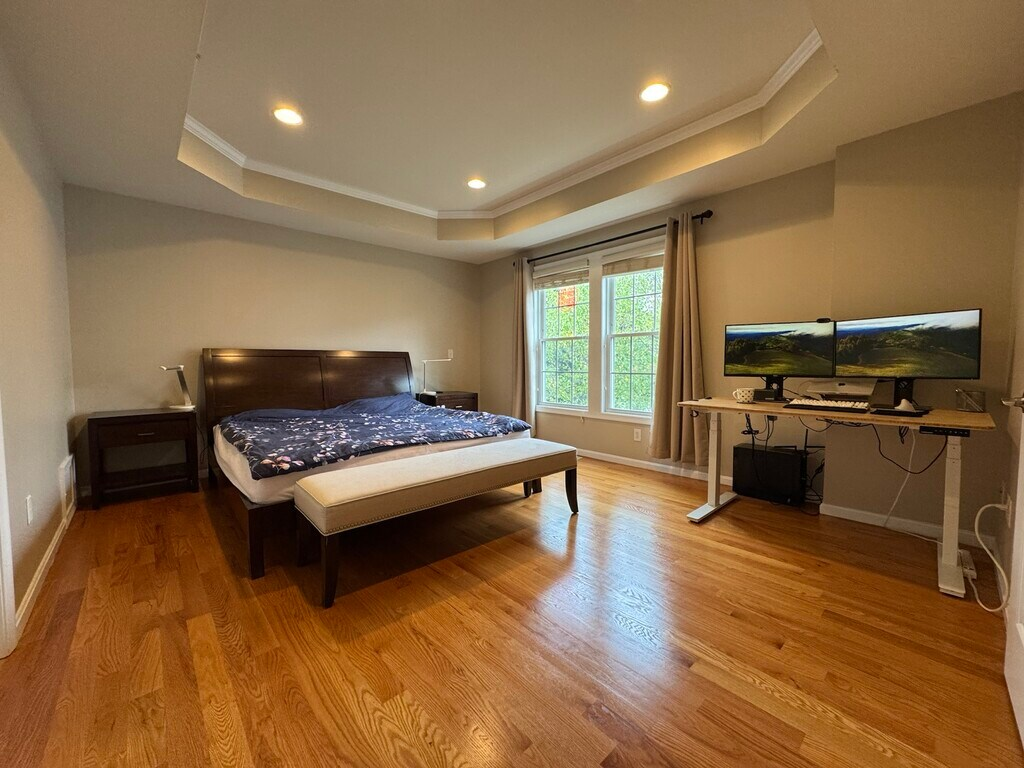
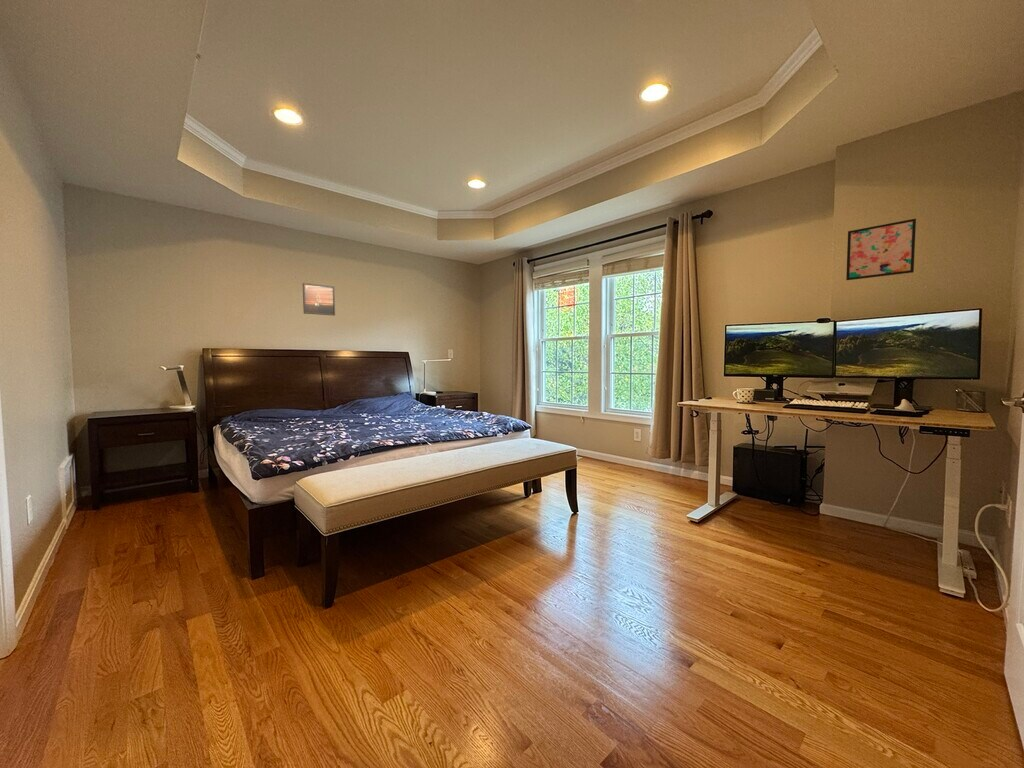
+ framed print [302,282,336,316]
+ wall art [845,218,917,281]
